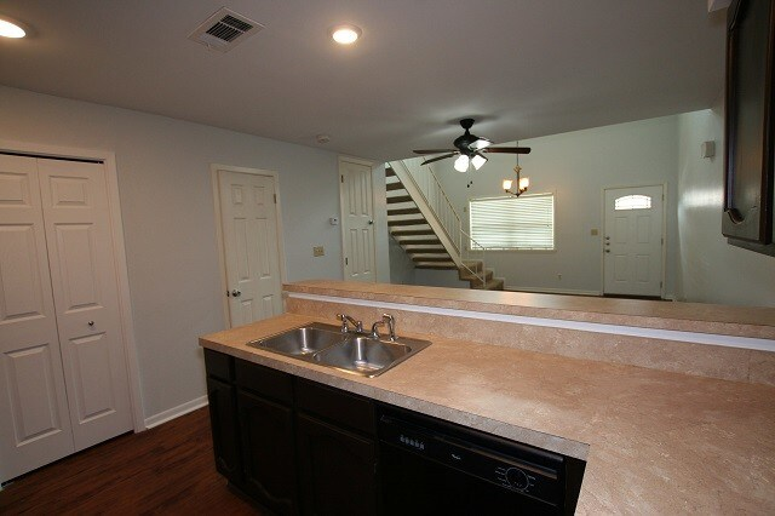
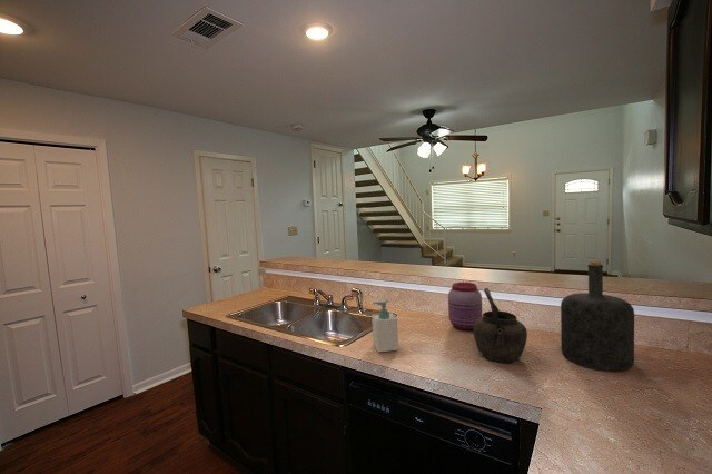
+ soap bottle [370,299,399,354]
+ jar [447,282,483,332]
+ bottle [560,260,635,373]
+ kettle [473,287,528,364]
